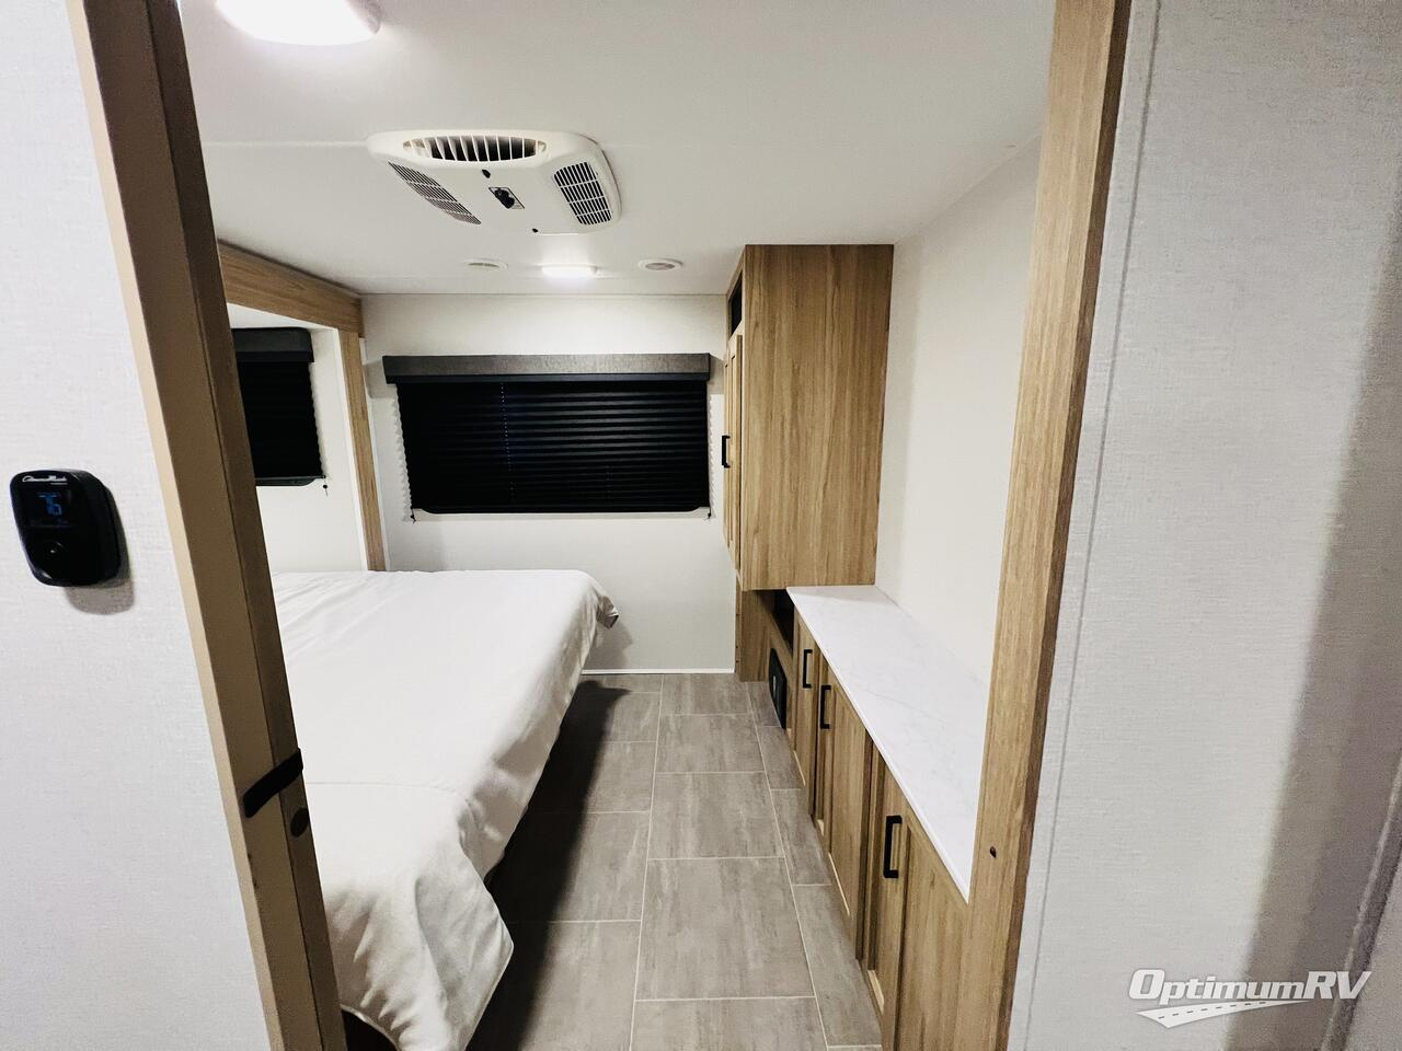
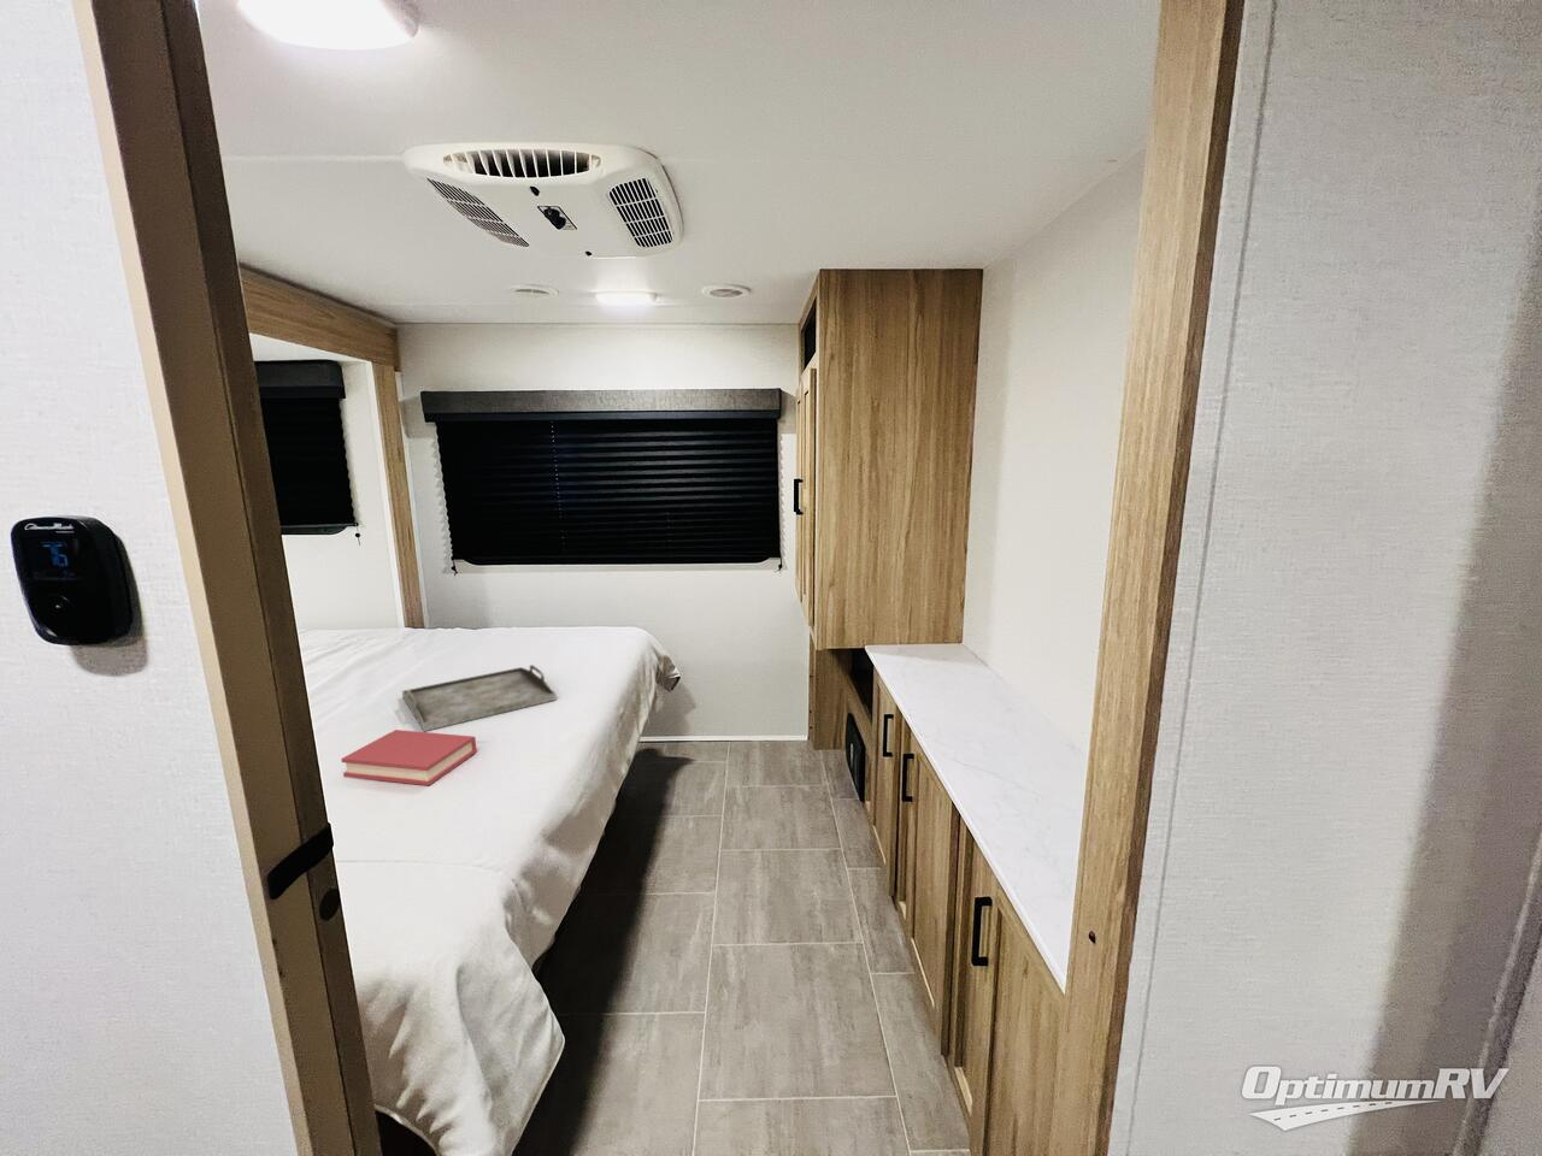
+ hardback book [340,729,477,787]
+ serving tray [401,663,557,732]
